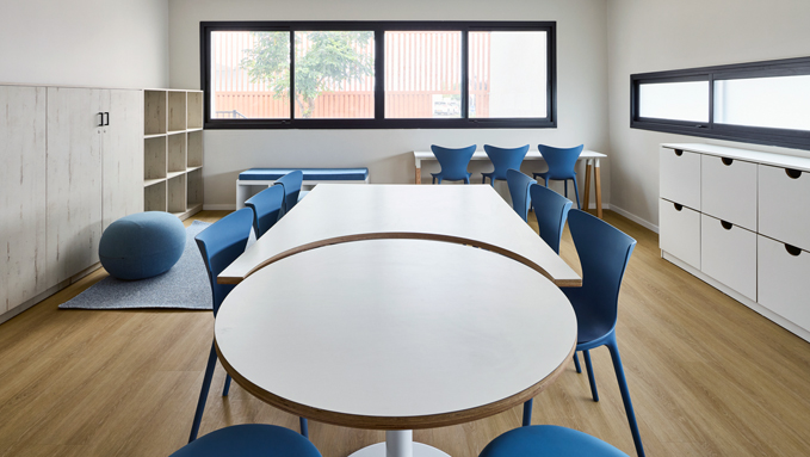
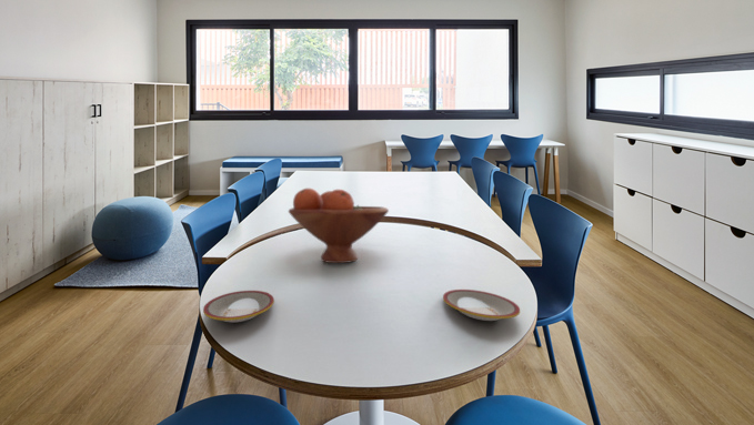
+ plate [442,289,521,322]
+ fruit bowl [288,188,390,264]
+ plate [202,290,275,323]
